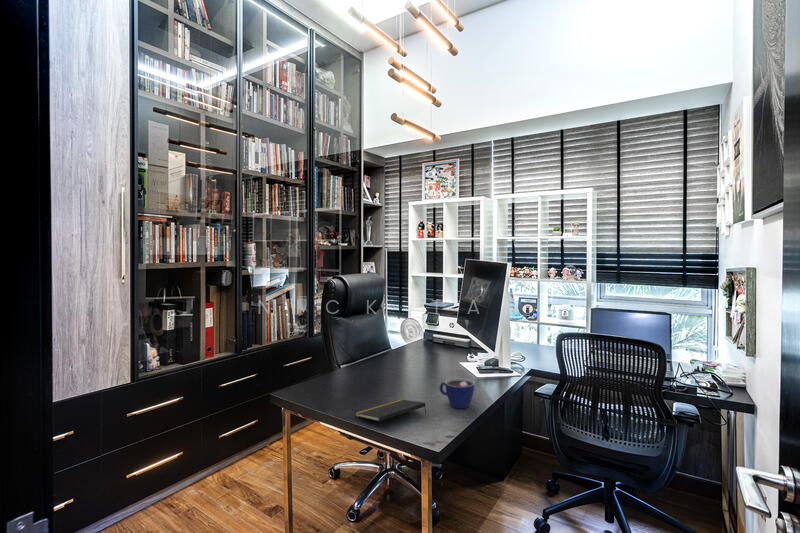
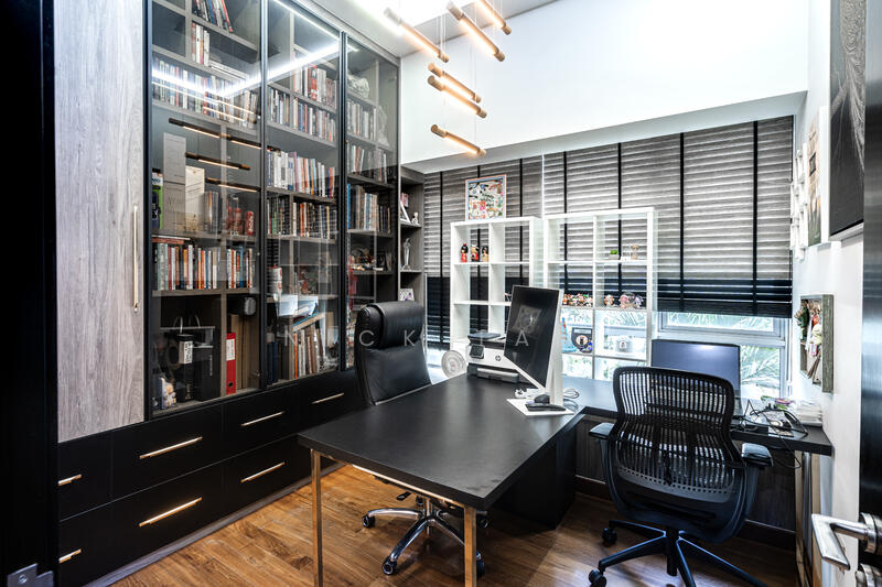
- notepad [354,399,427,422]
- cup [438,377,475,409]
